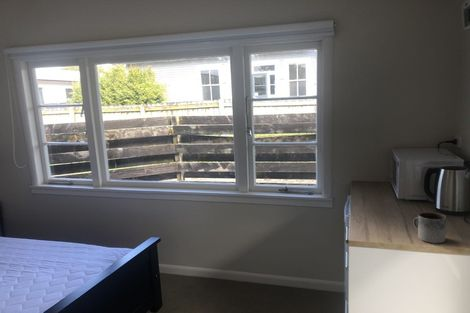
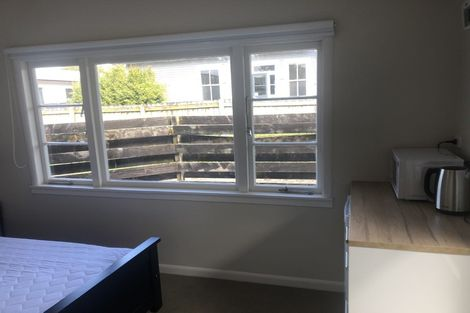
- mug [412,211,447,244]
